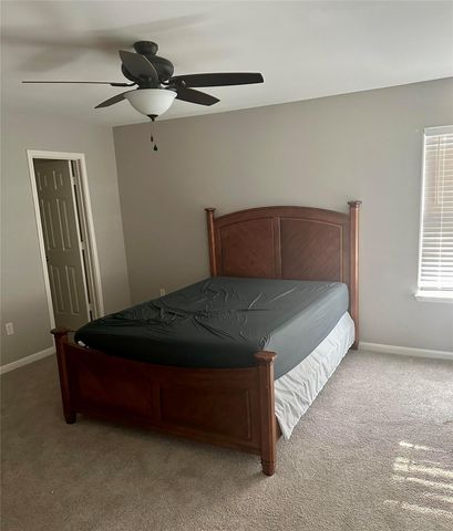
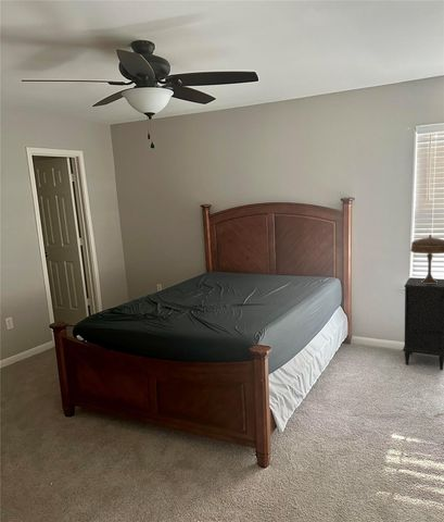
+ nightstand [402,276,444,371]
+ table lamp [409,234,444,284]
